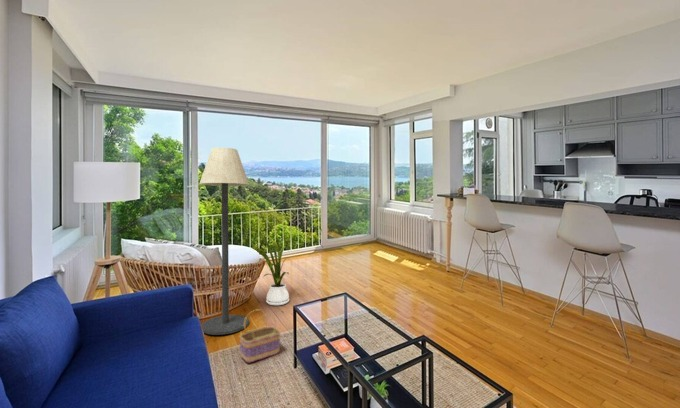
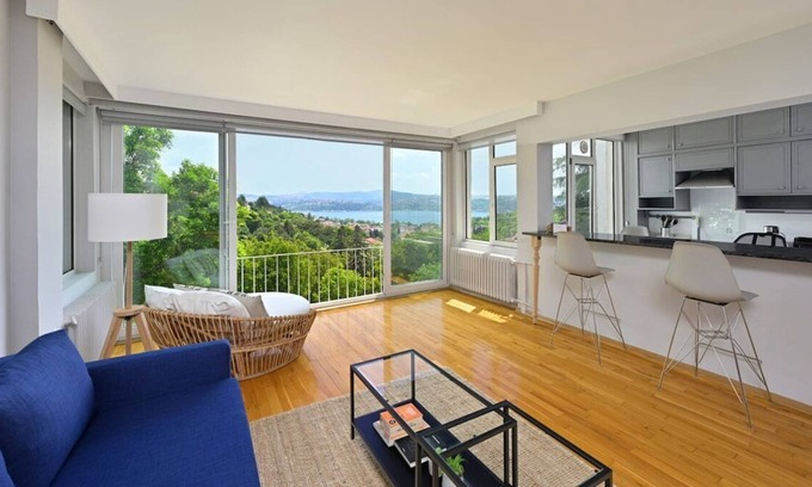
- floor lamp [198,147,250,336]
- basket [239,309,282,364]
- house plant [250,235,293,306]
